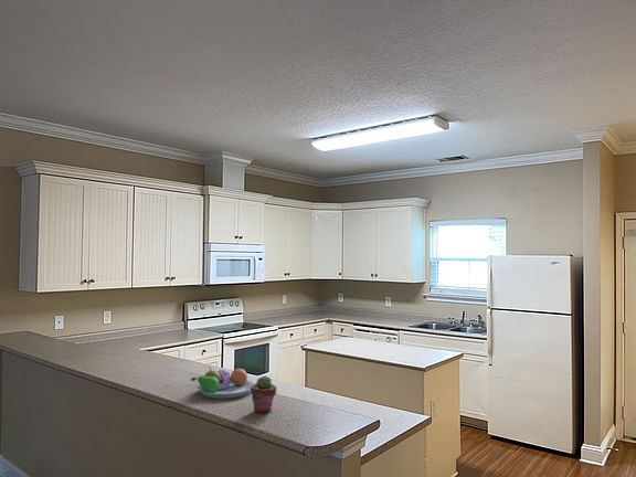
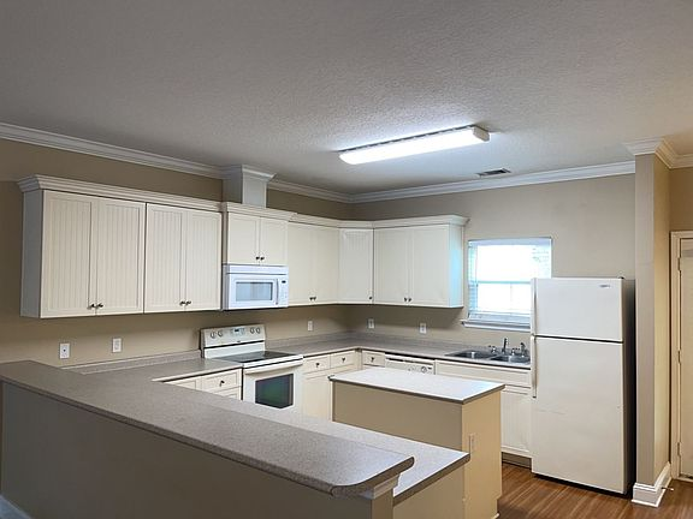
- potted succulent [250,374,277,414]
- fruit bowl [190,365,255,400]
